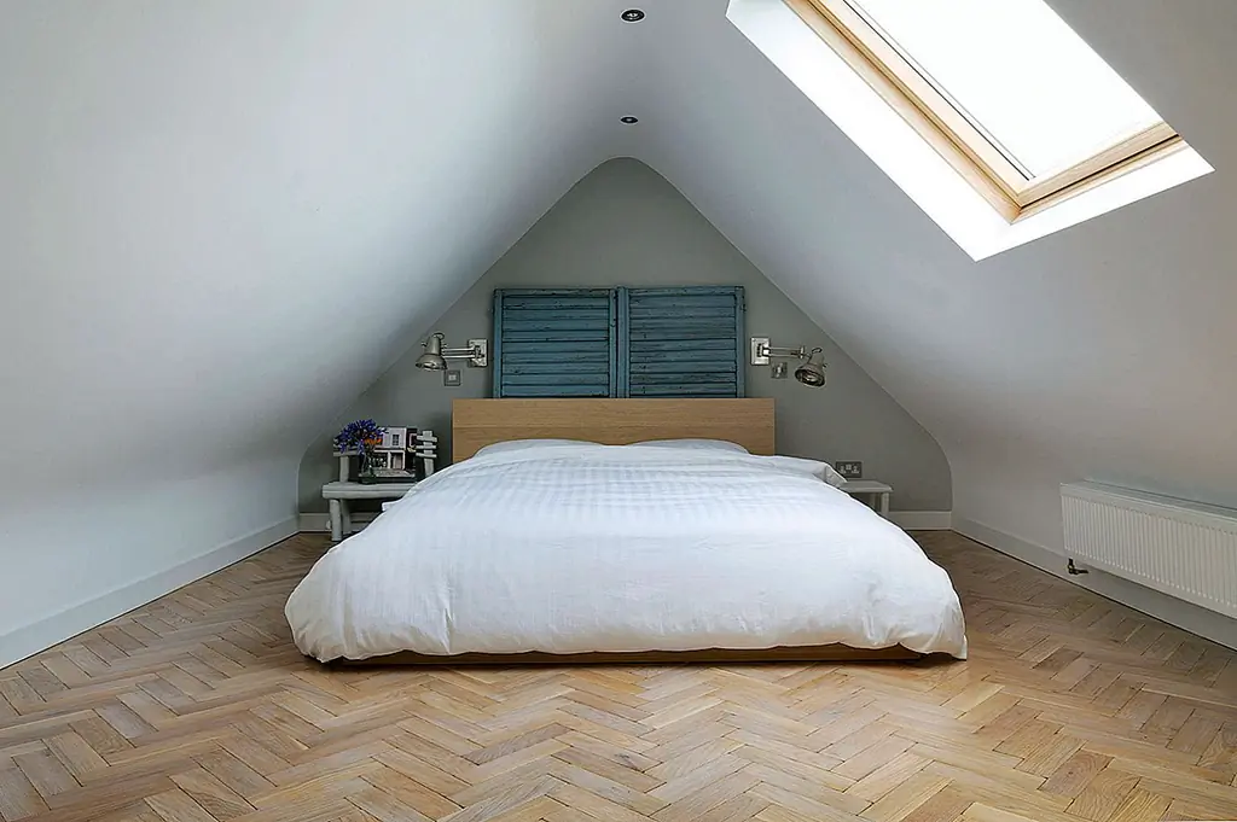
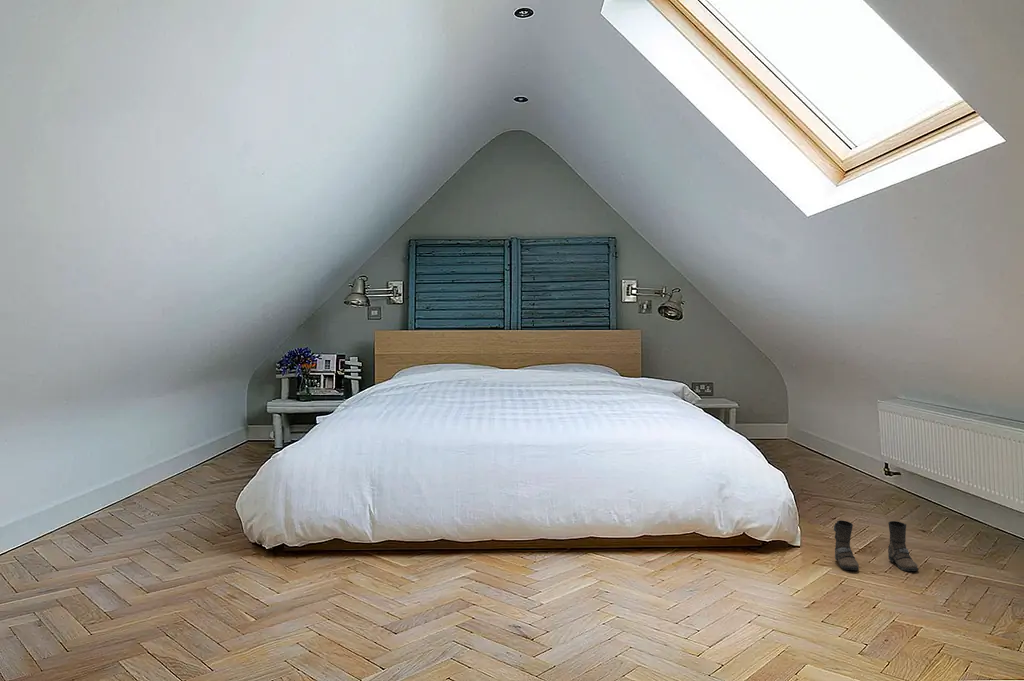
+ boots [833,519,919,572]
